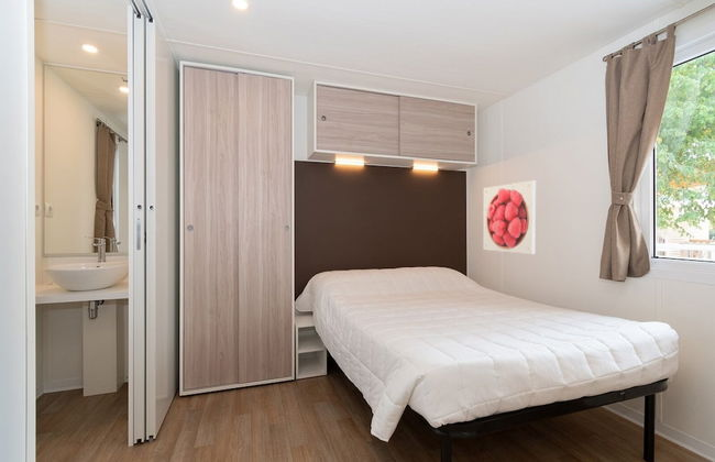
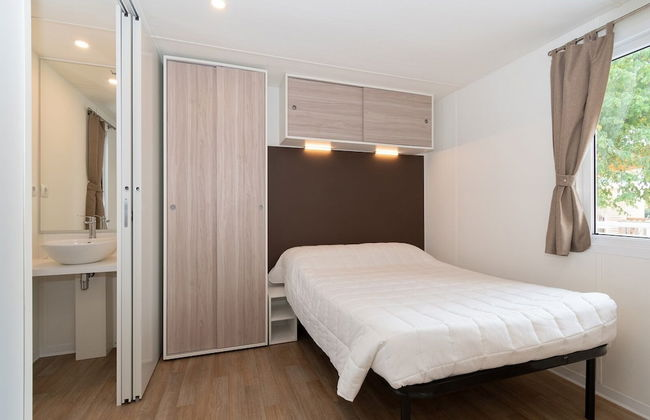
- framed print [482,179,537,255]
